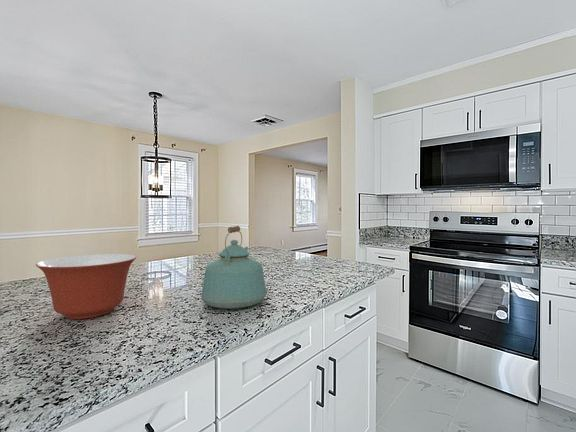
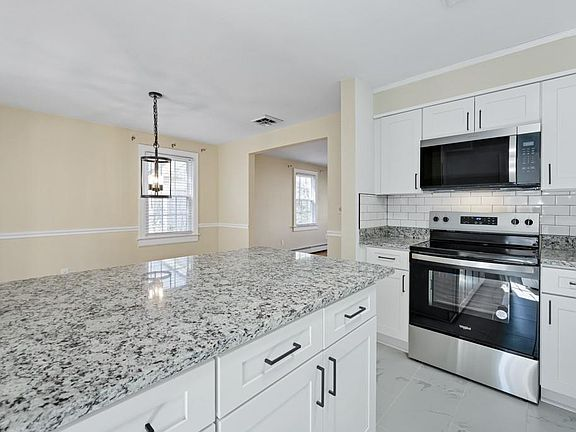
- mixing bowl [35,253,137,320]
- kettle [200,225,267,310]
